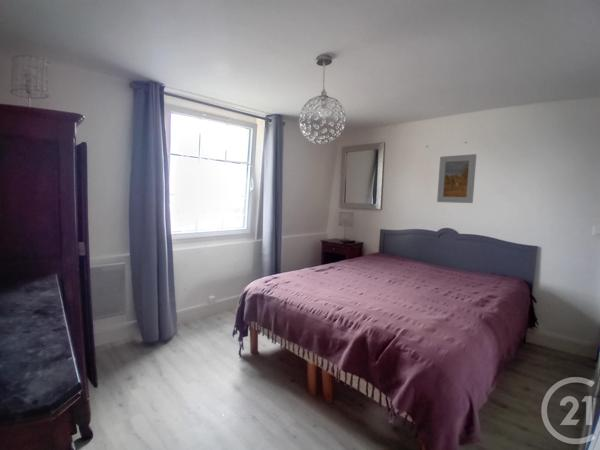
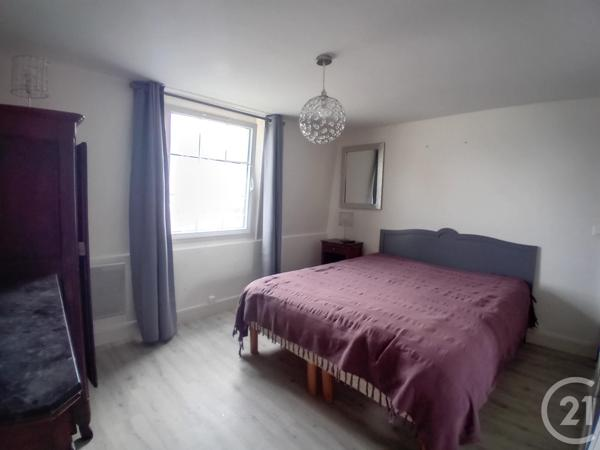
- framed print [436,153,477,204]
